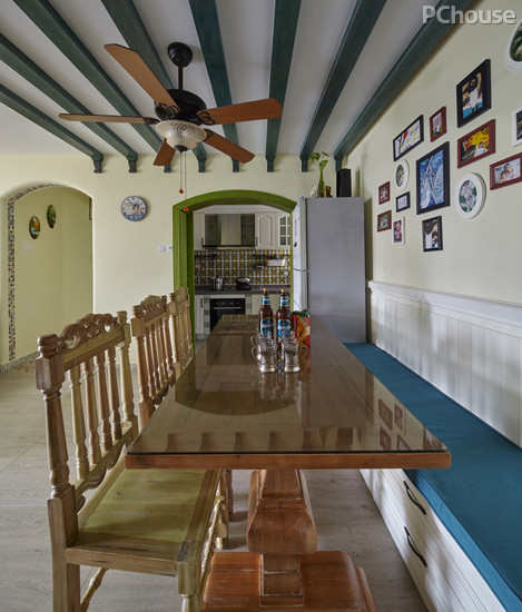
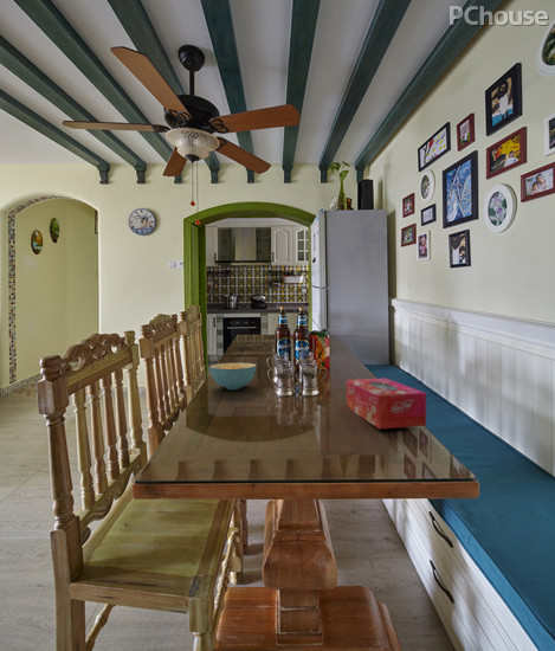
+ tissue box [346,378,427,430]
+ cereal bowl [208,362,257,391]
